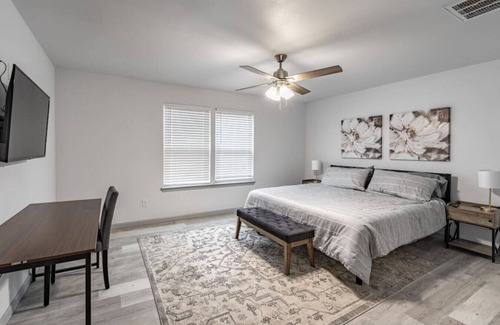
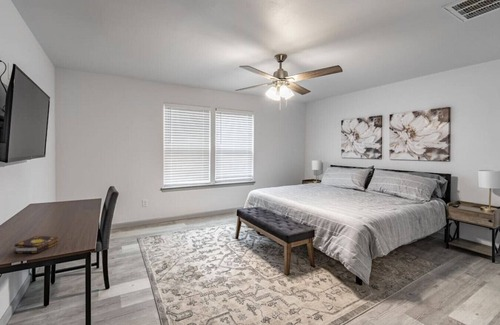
+ book [13,235,59,254]
